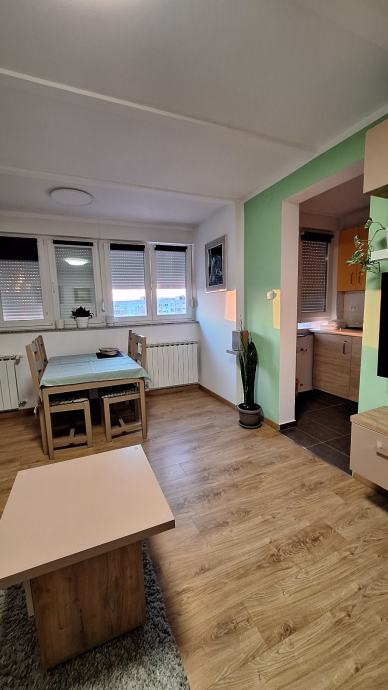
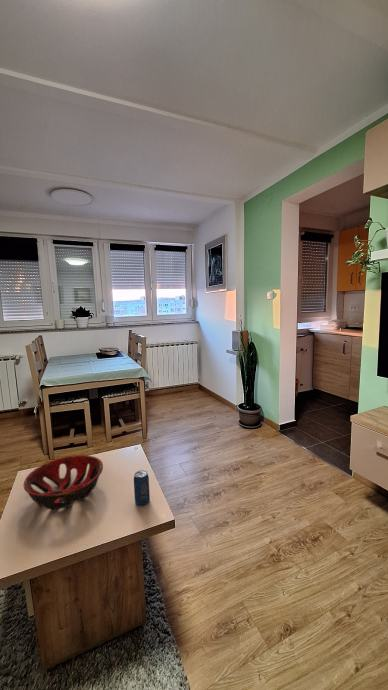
+ beverage can [133,469,151,507]
+ decorative bowl [23,454,104,510]
